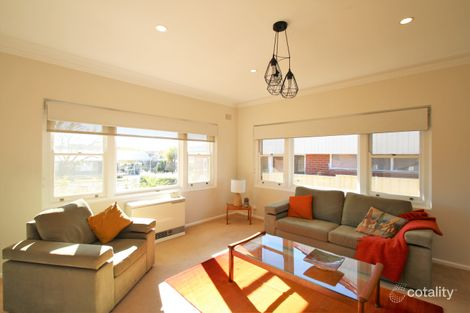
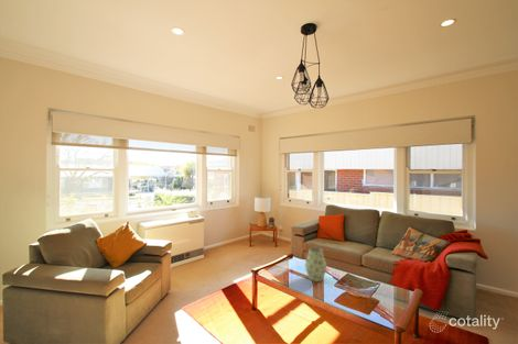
+ vase [304,246,327,282]
